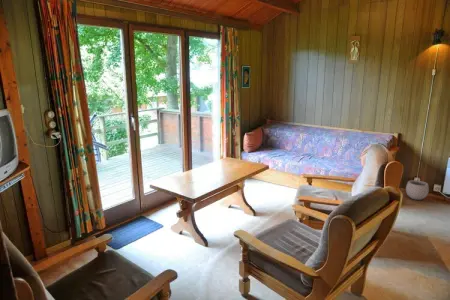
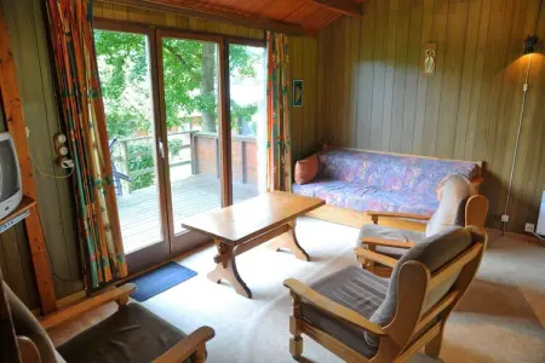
- plant pot [405,176,430,201]
